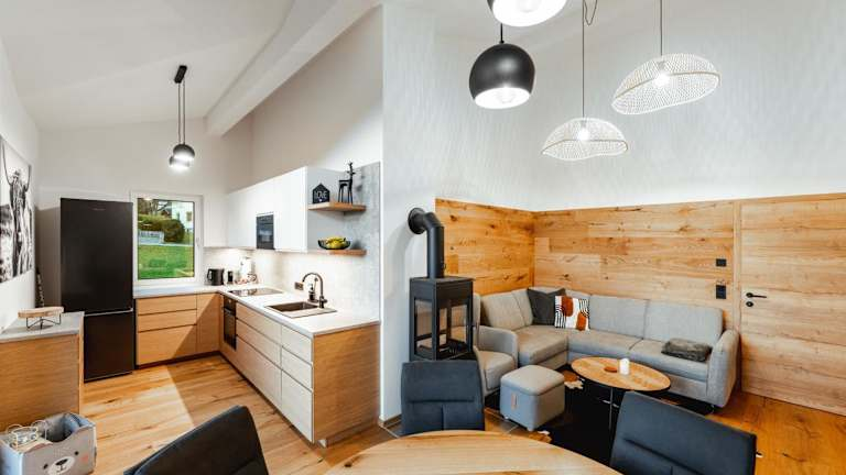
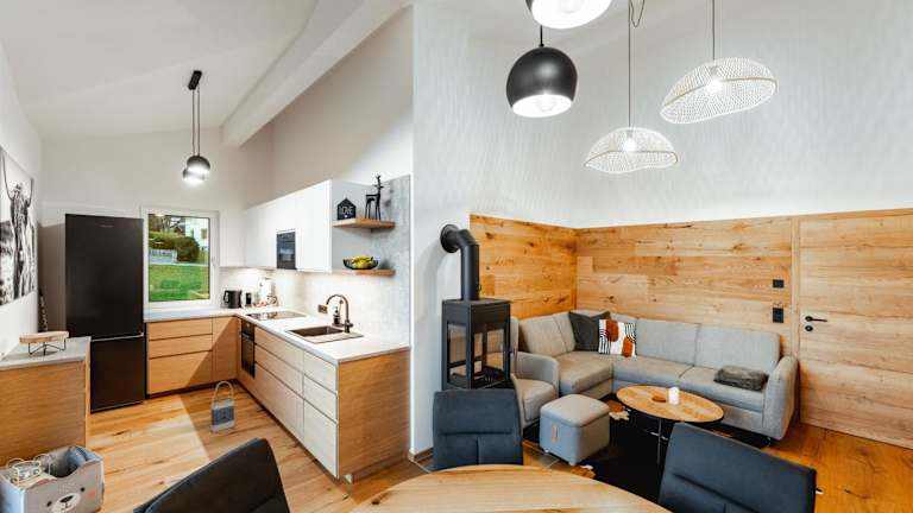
+ bag [210,380,235,433]
